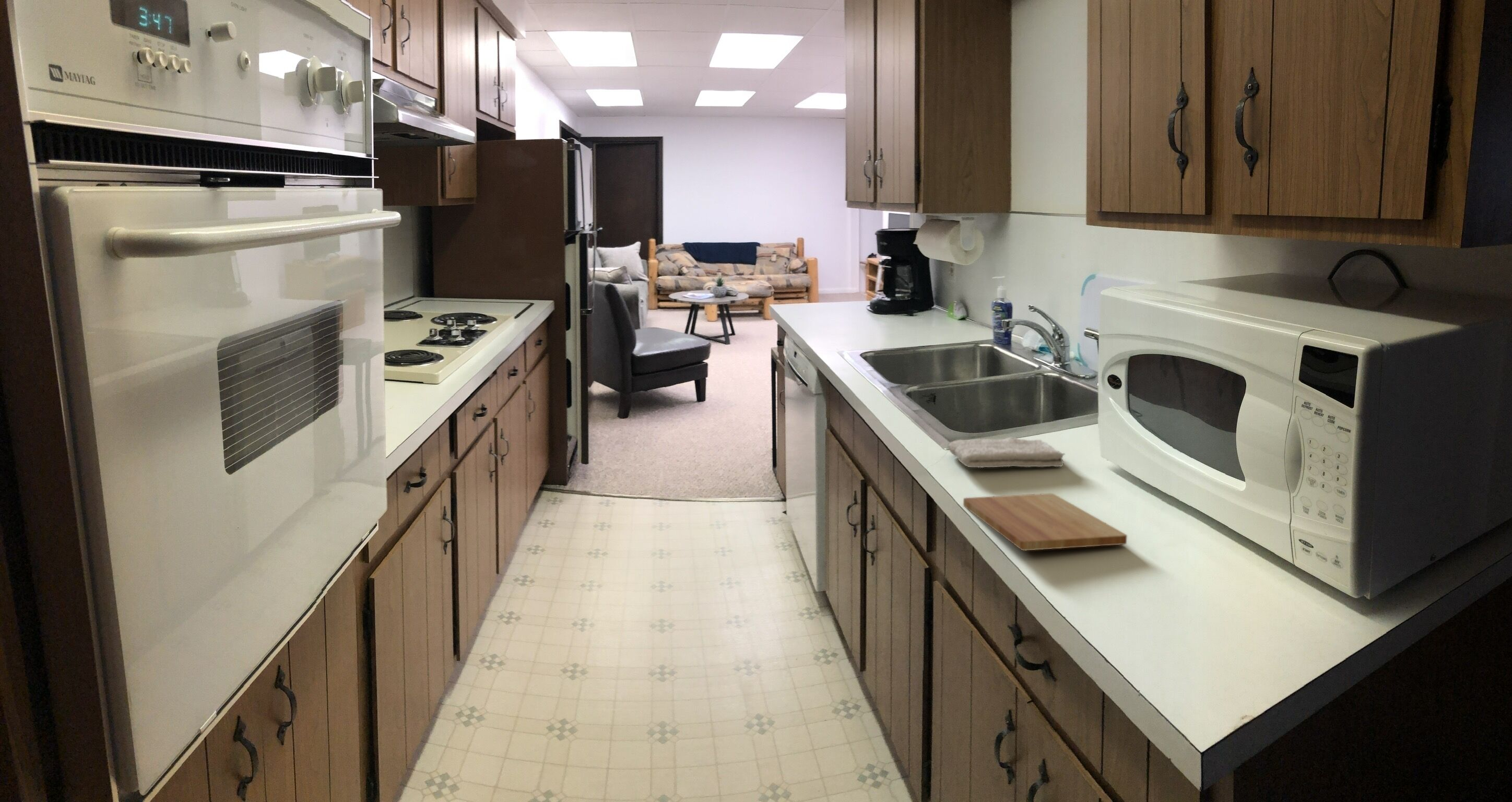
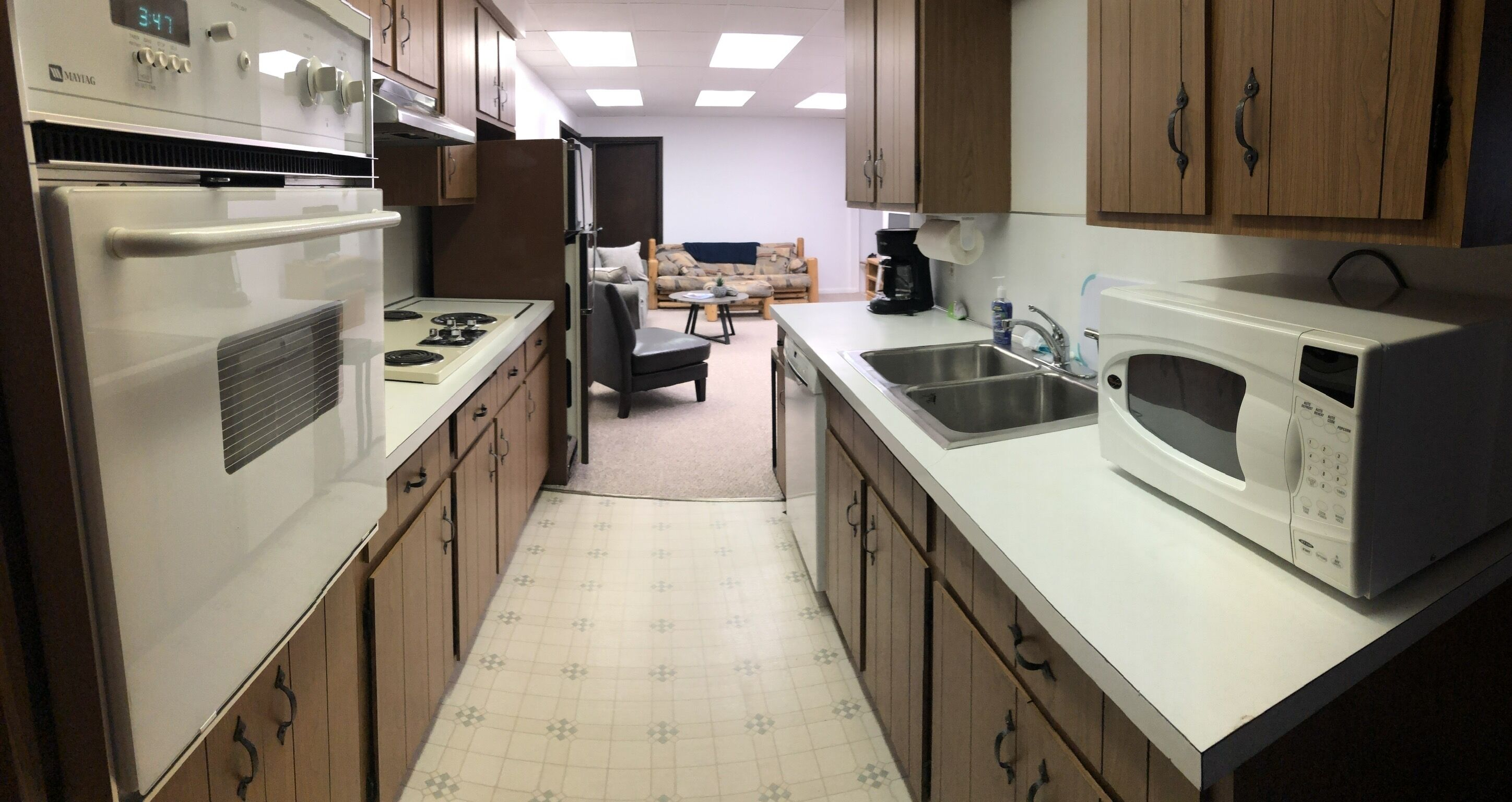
- cutting board [963,493,1128,551]
- washcloth [947,437,1066,468]
